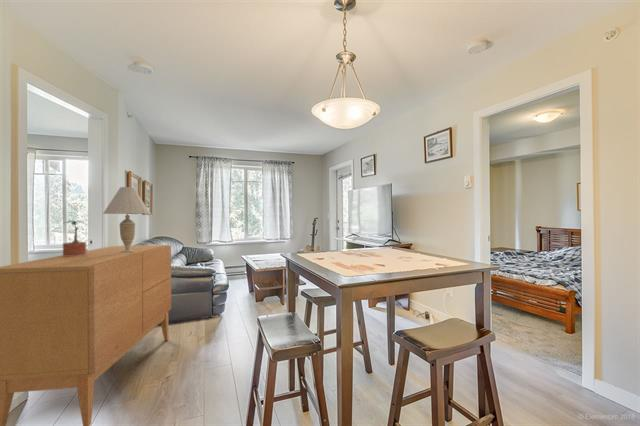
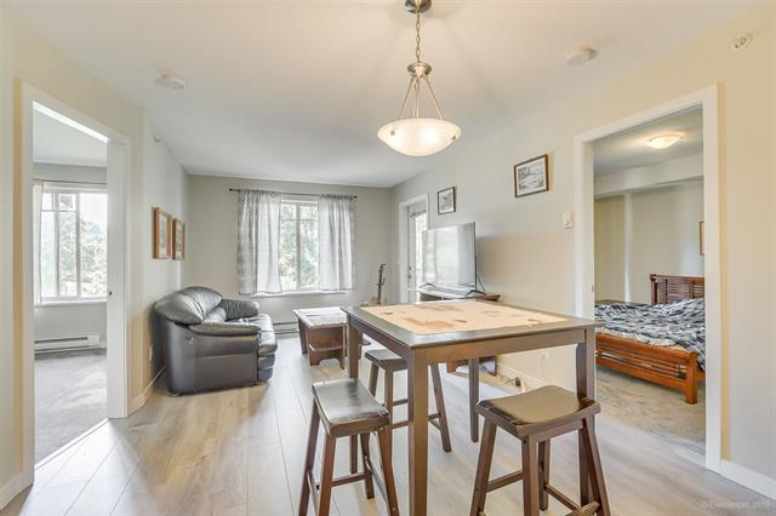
- table lamp [102,186,151,252]
- sideboard [0,244,172,426]
- potted plant [62,219,87,256]
